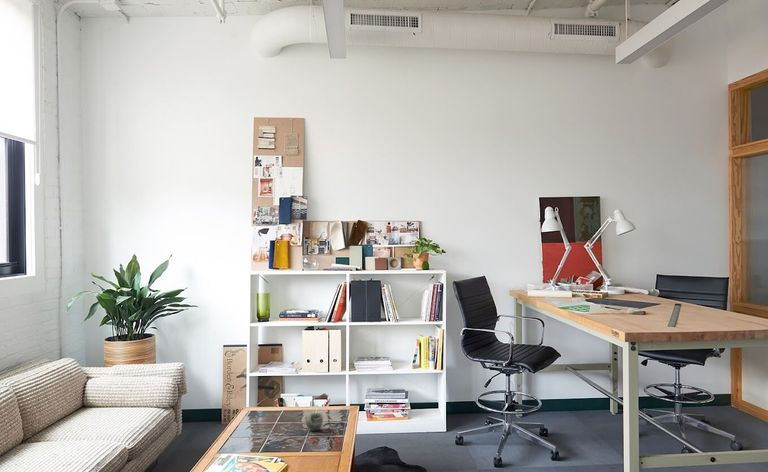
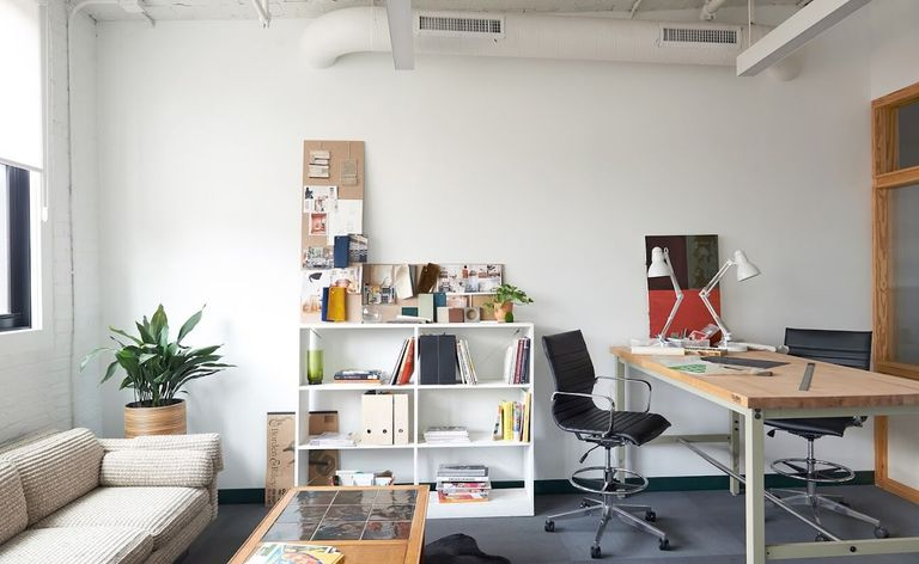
- cup [303,412,324,432]
